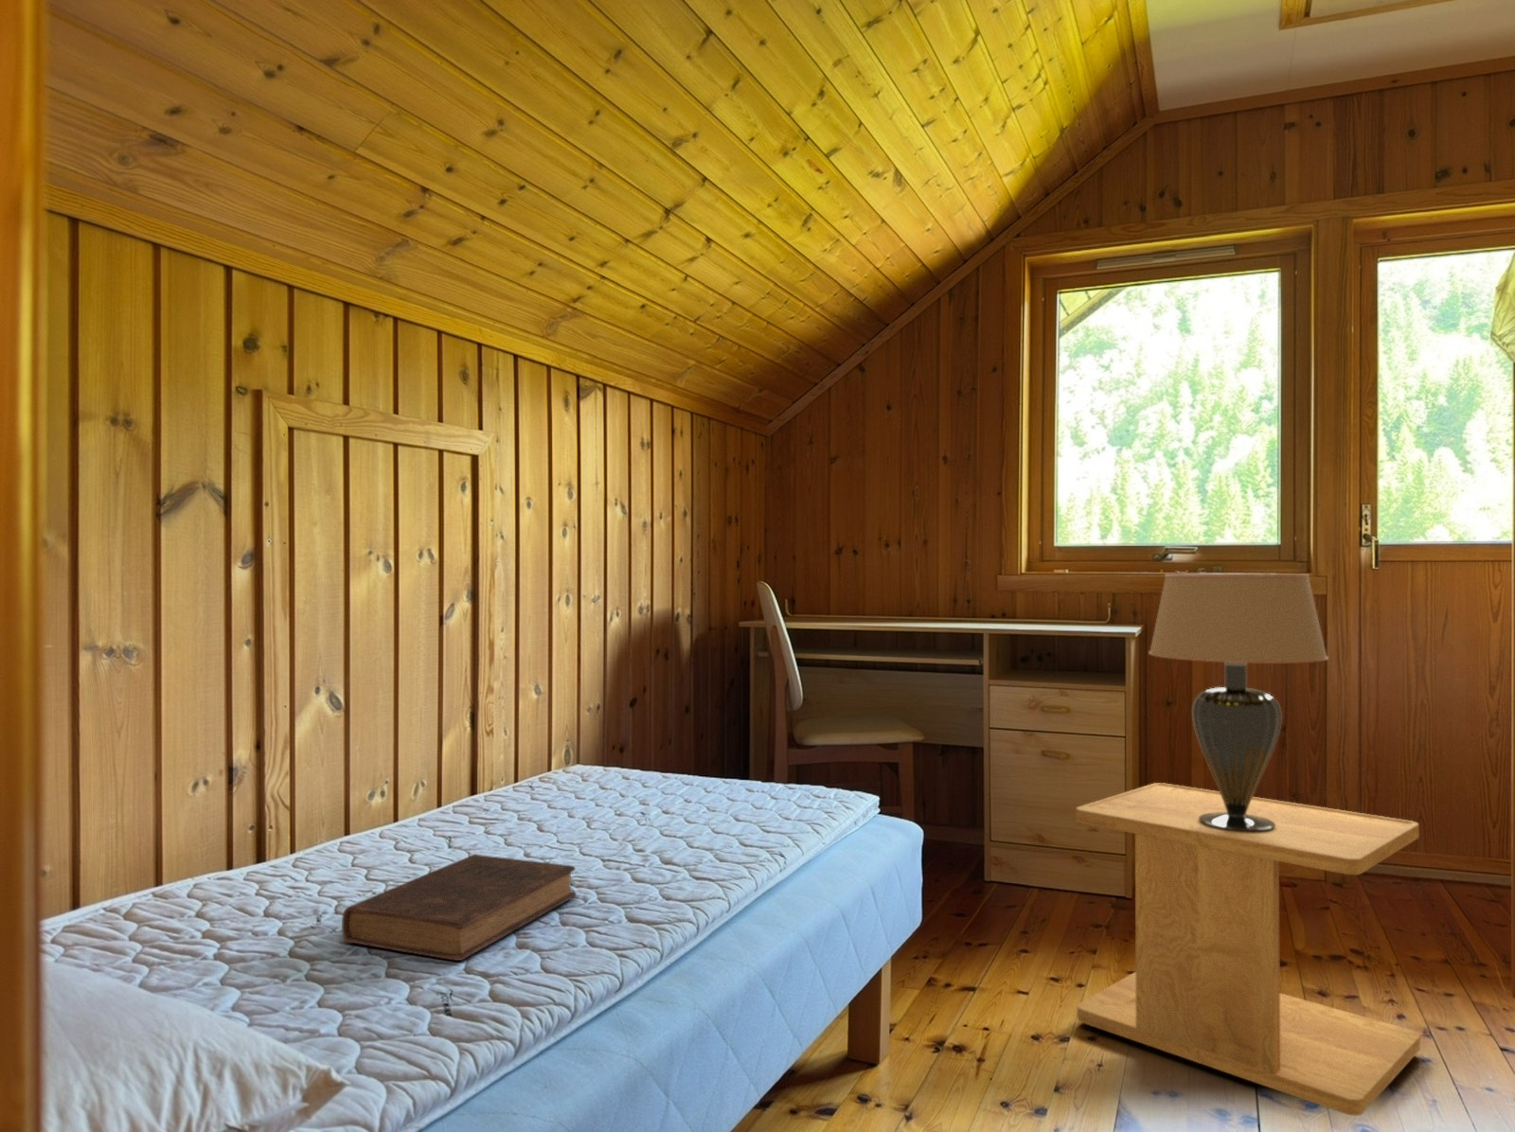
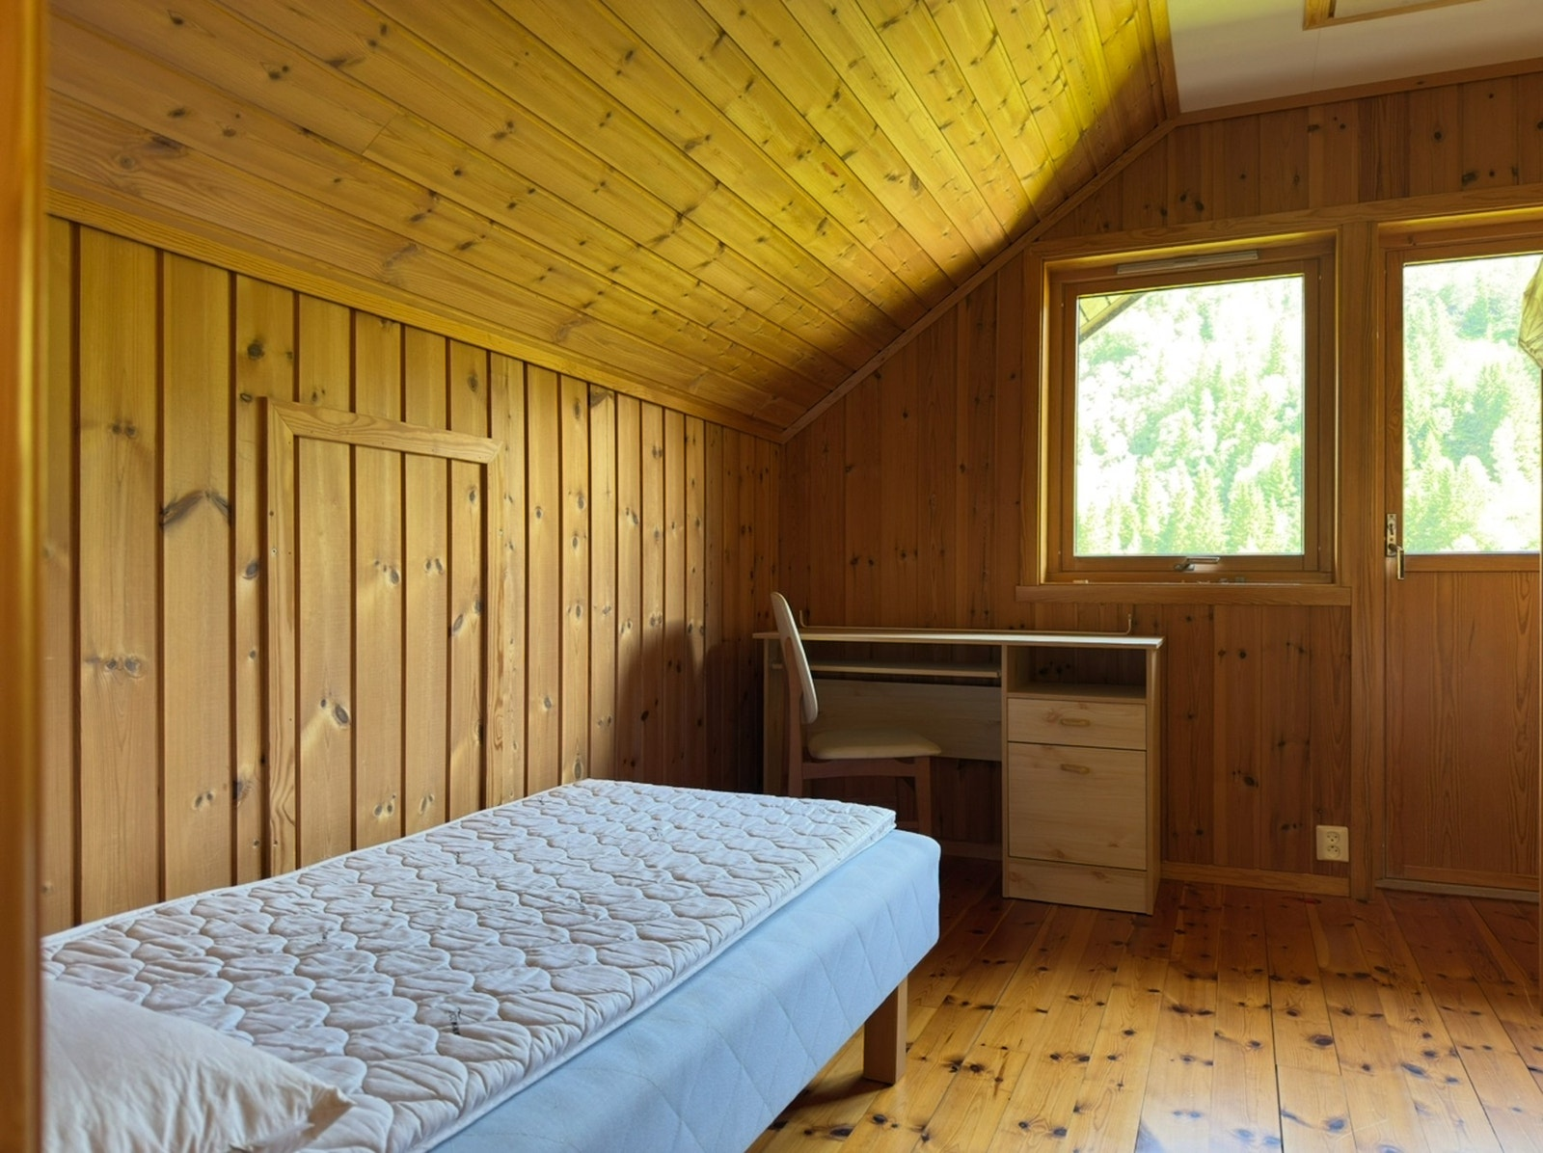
- table lamp [1148,573,1329,831]
- side table [1076,781,1421,1117]
- book [341,853,577,962]
